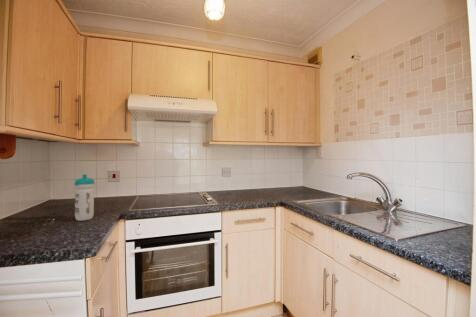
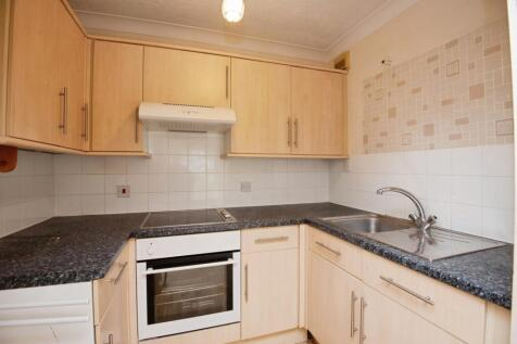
- water bottle [73,173,96,222]
